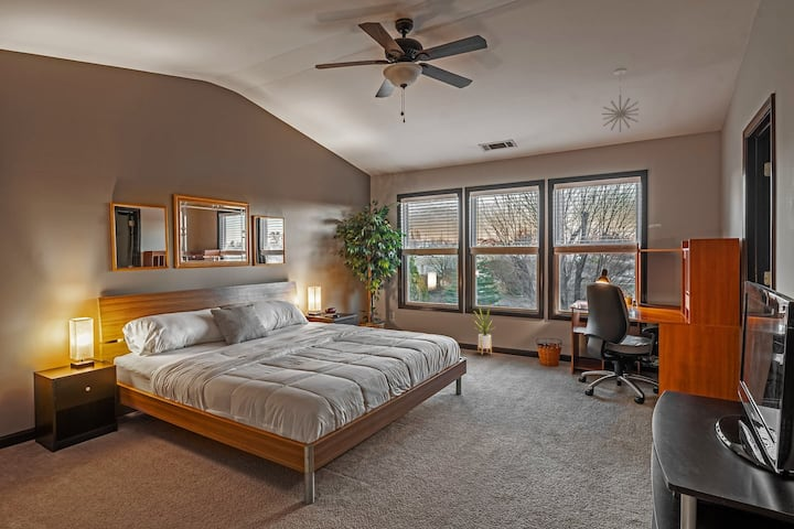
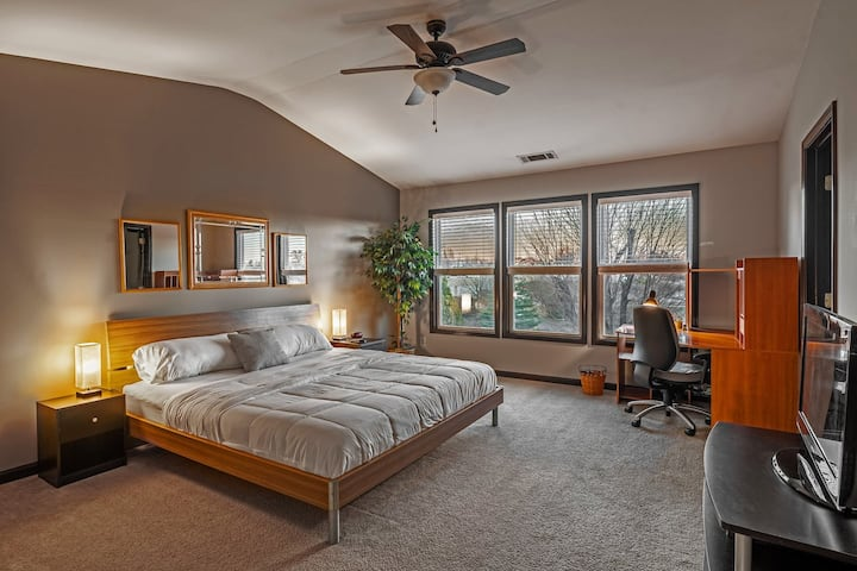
- house plant [473,305,498,356]
- pendant light [601,66,640,133]
